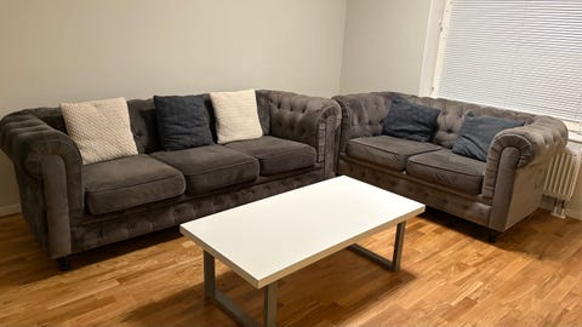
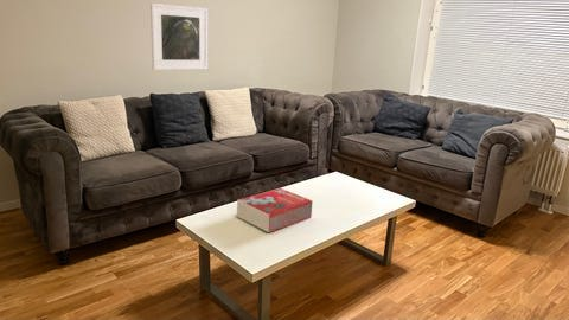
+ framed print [149,2,209,71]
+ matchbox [236,187,314,233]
